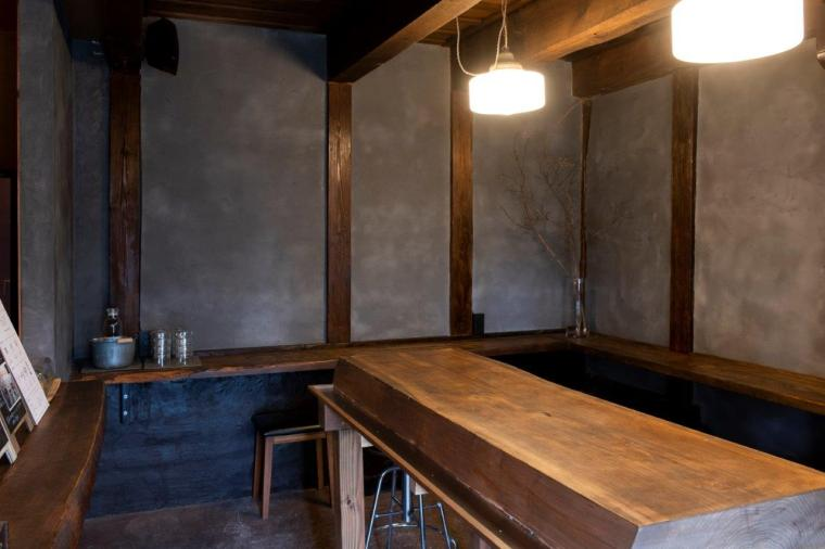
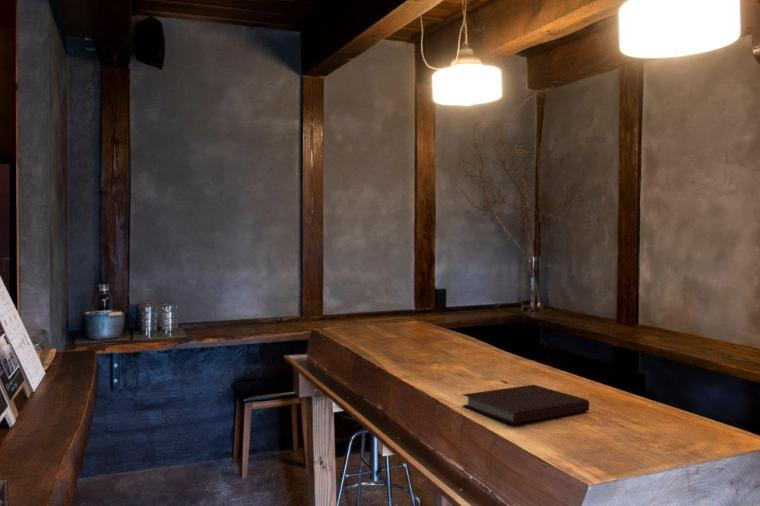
+ notebook [461,384,590,425]
